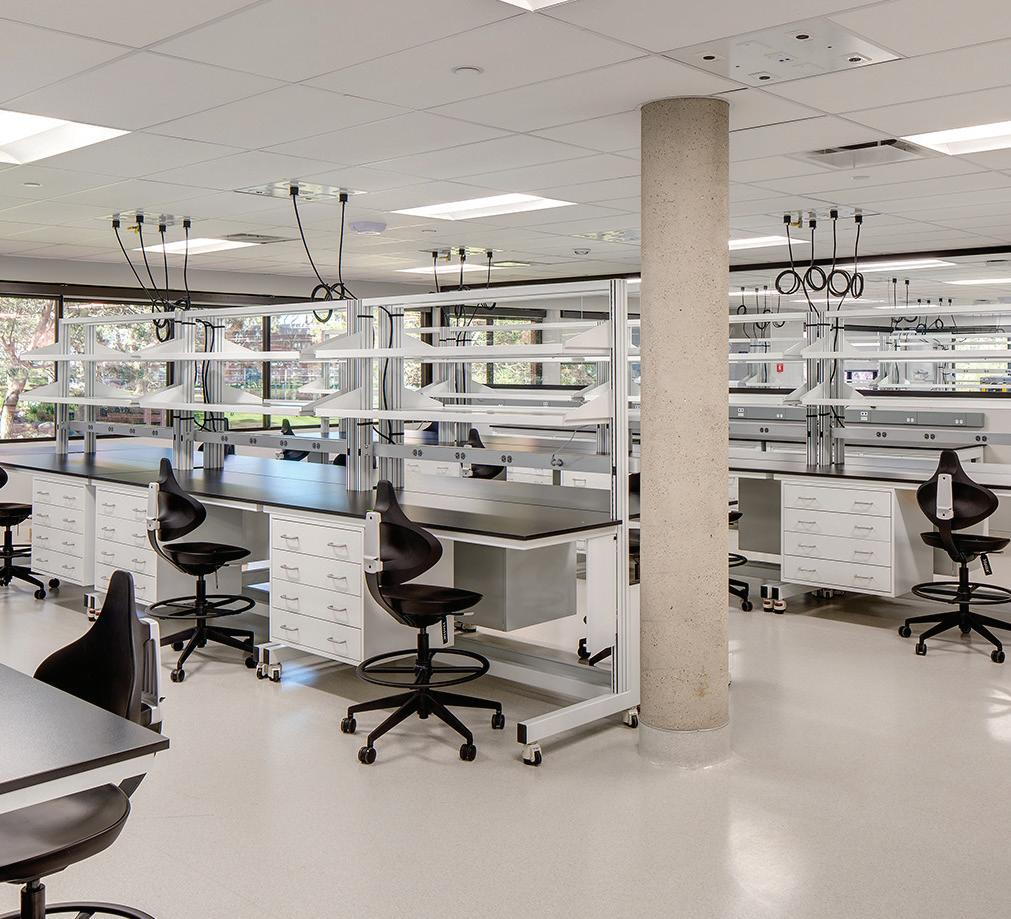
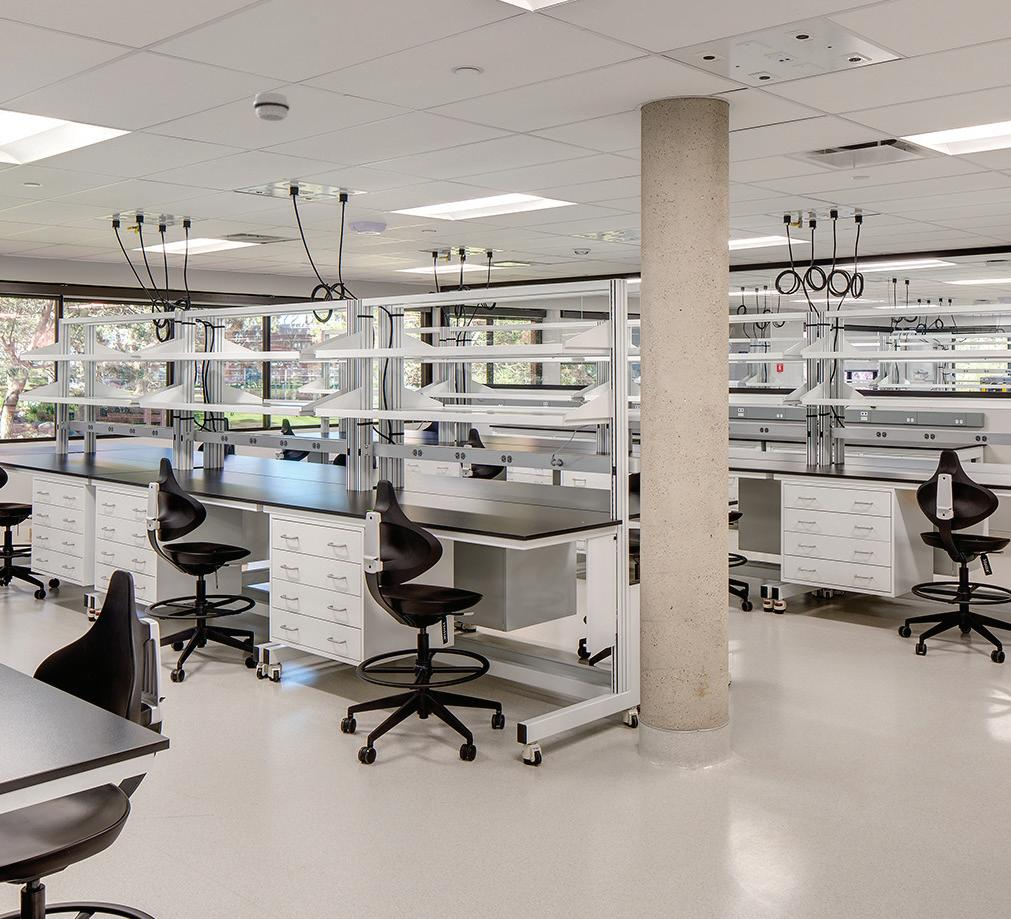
+ smoke detector [253,92,291,122]
